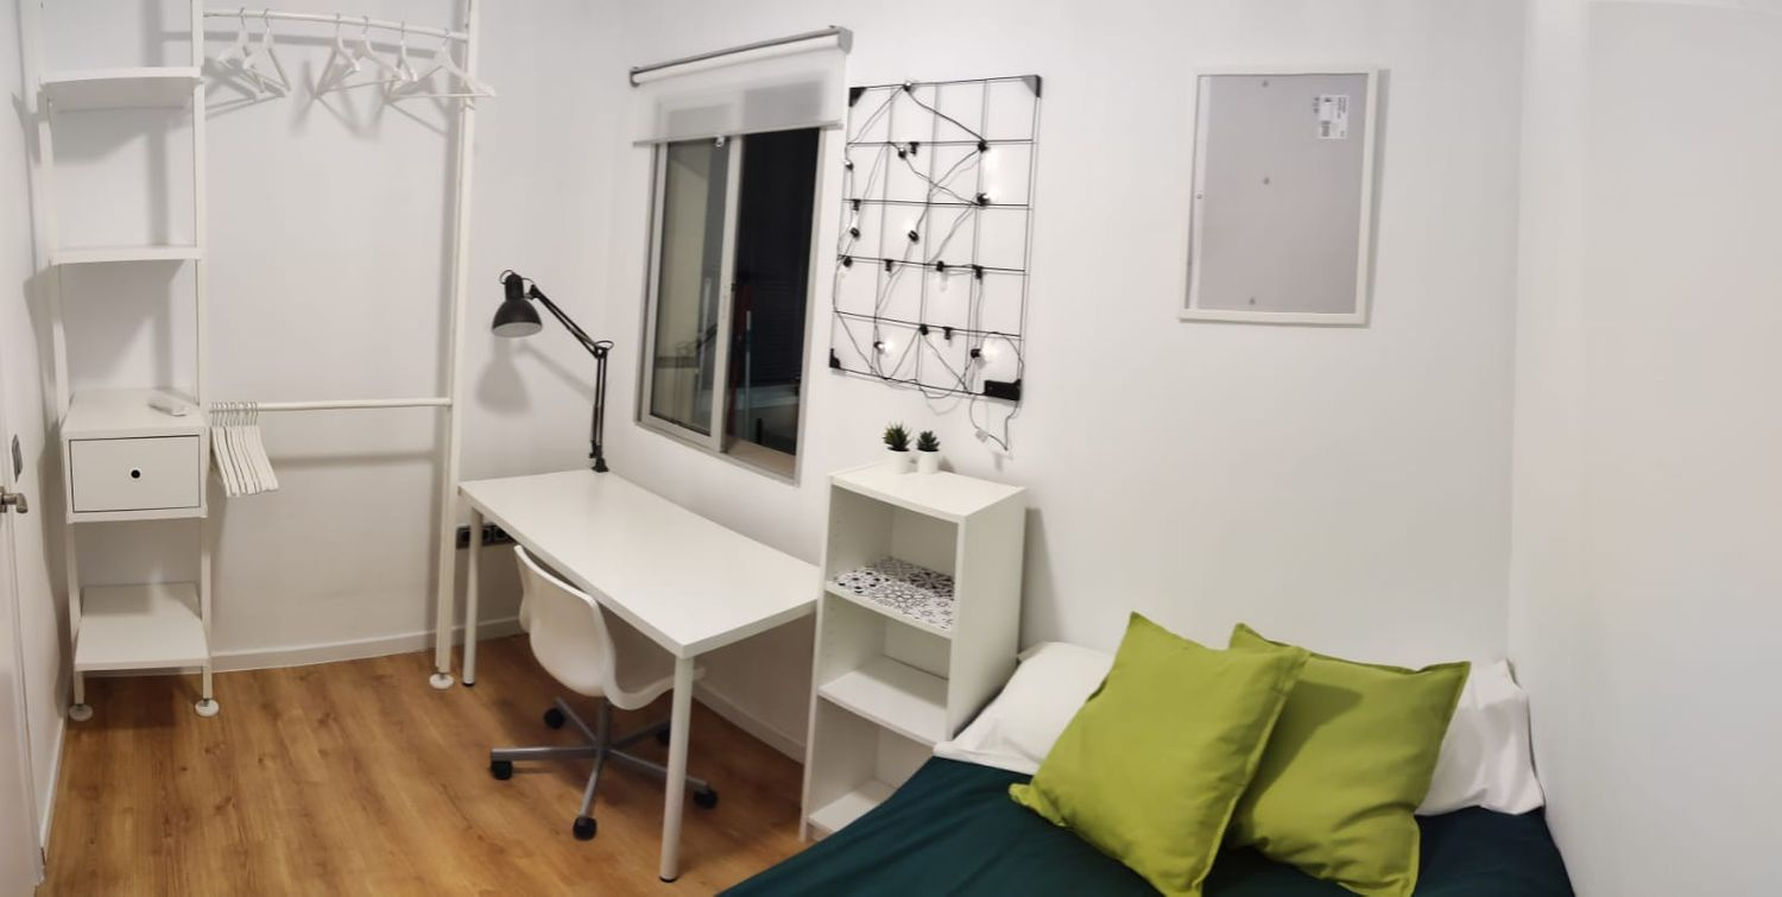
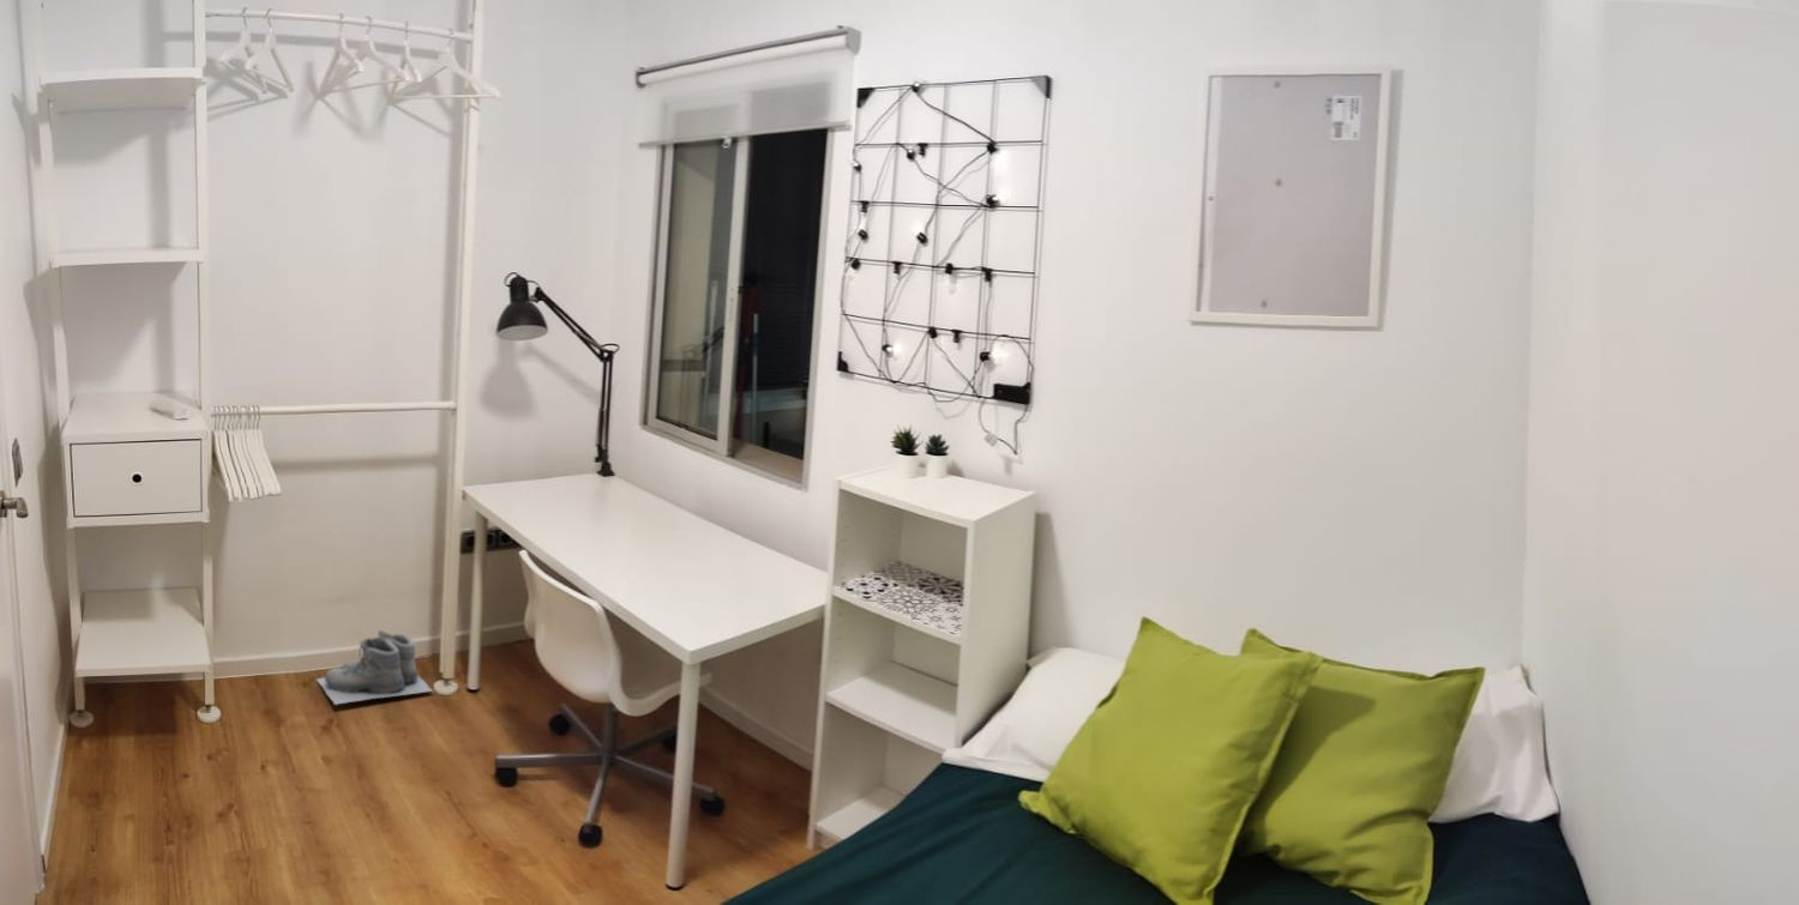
+ boots [315,628,433,706]
